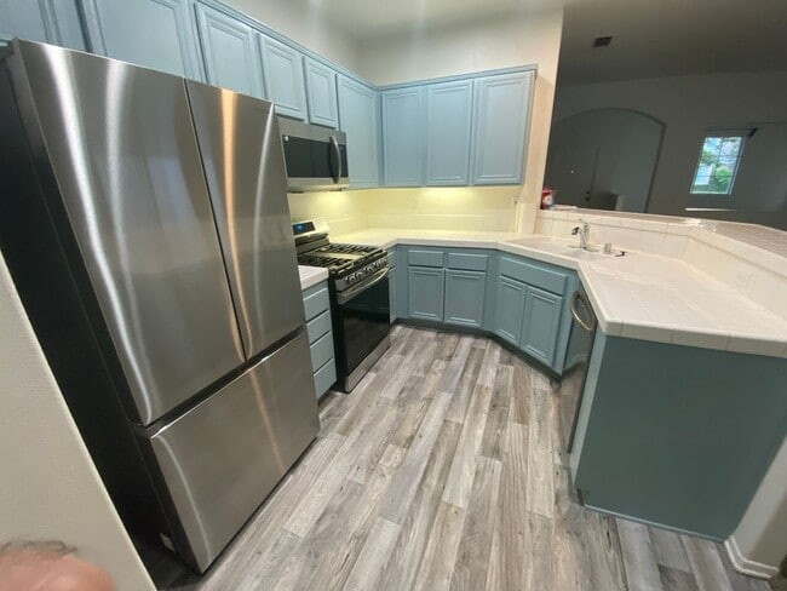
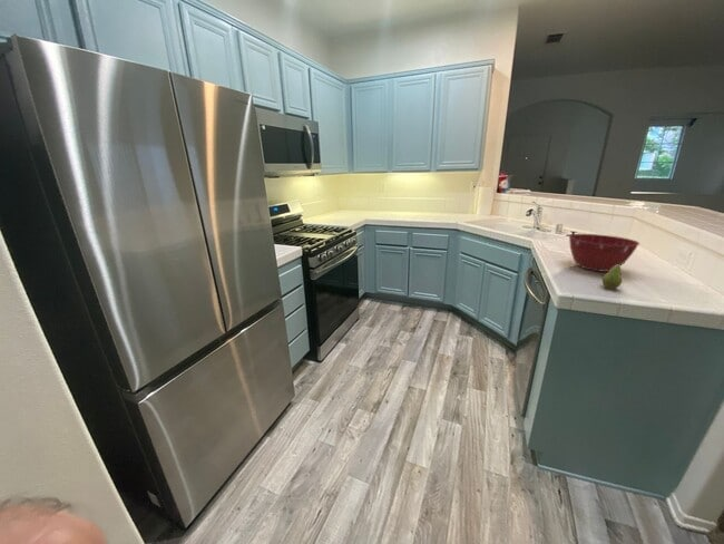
+ fruit [601,262,626,290]
+ mixing bowl [568,233,640,273]
